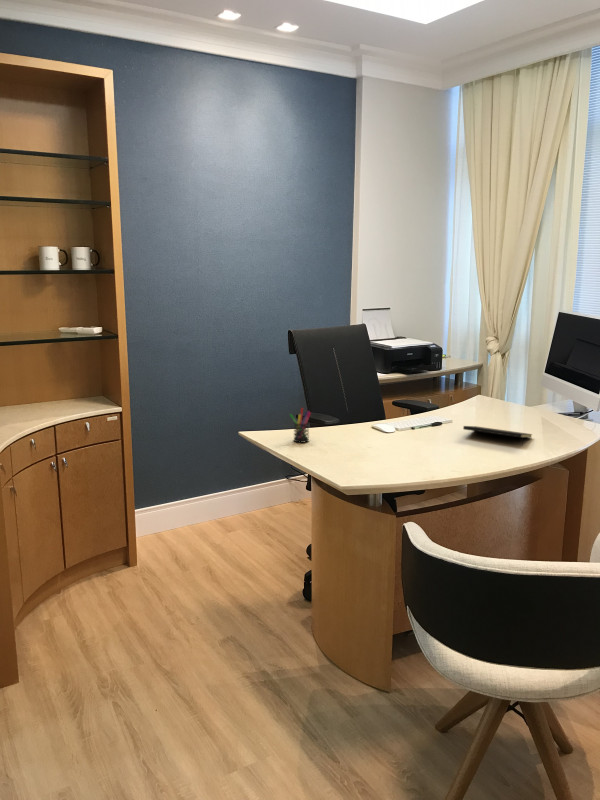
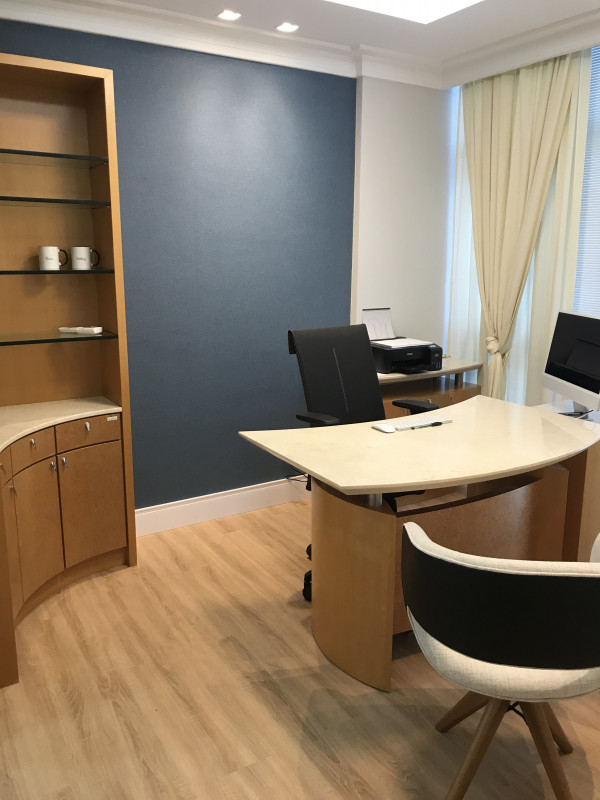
- pen holder [289,407,312,444]
- notepad [462,425,533,447]
